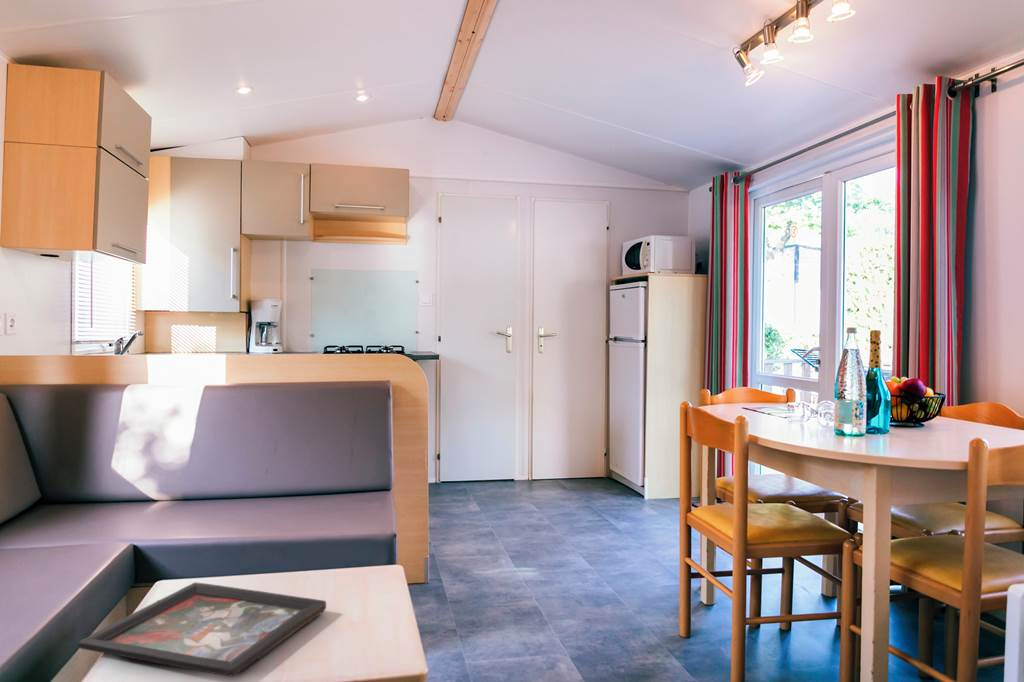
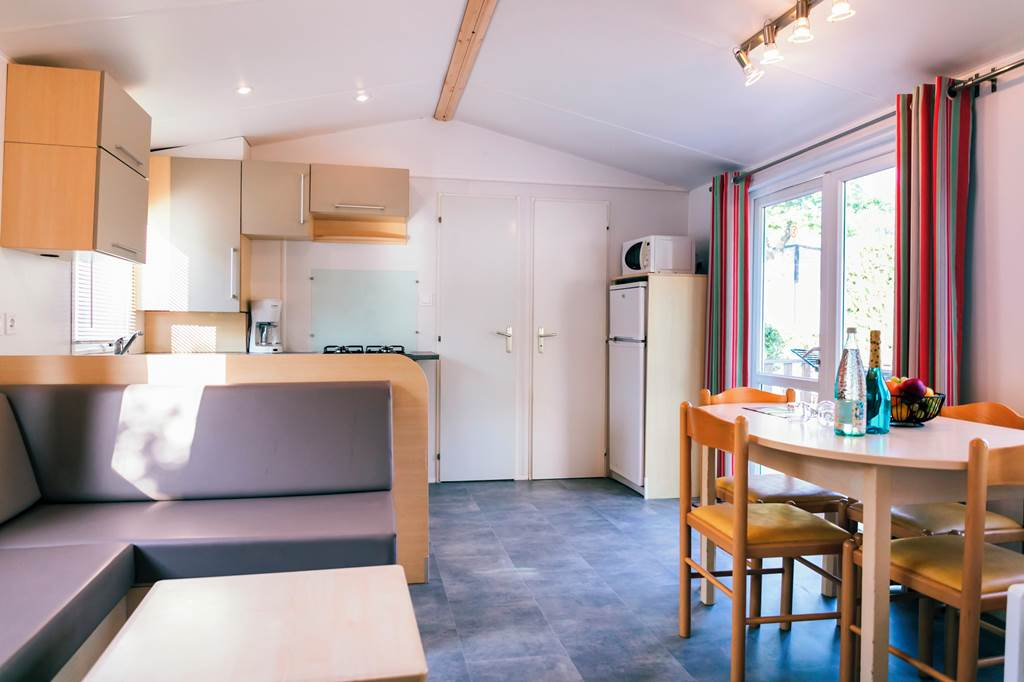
- decorative tray [77,582,327,677]
